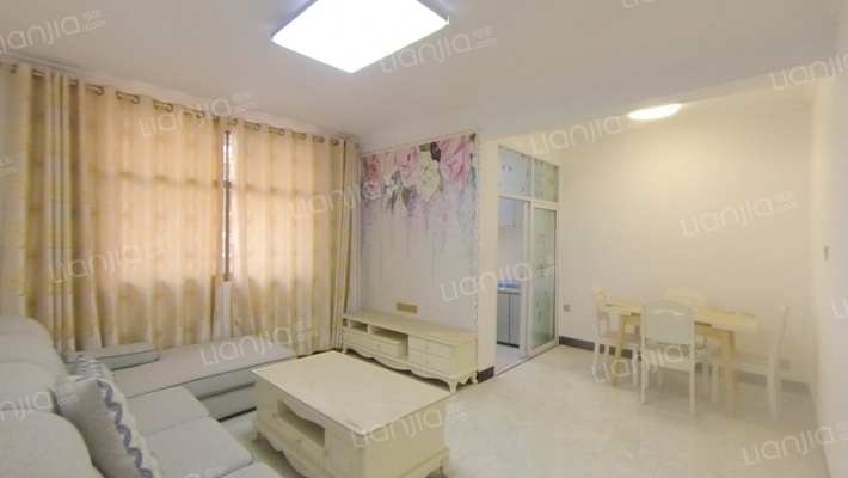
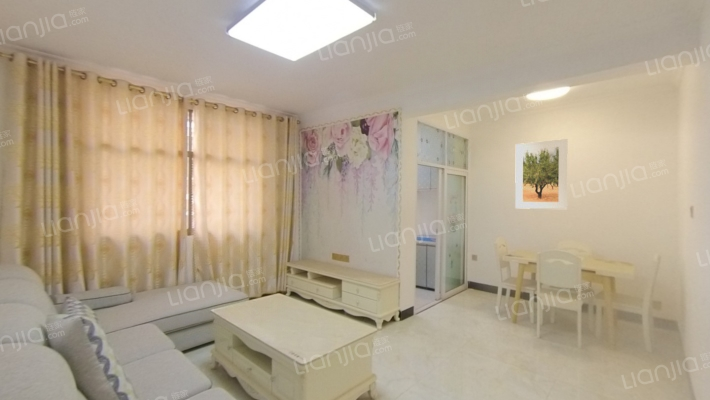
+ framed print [514,138,569,210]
